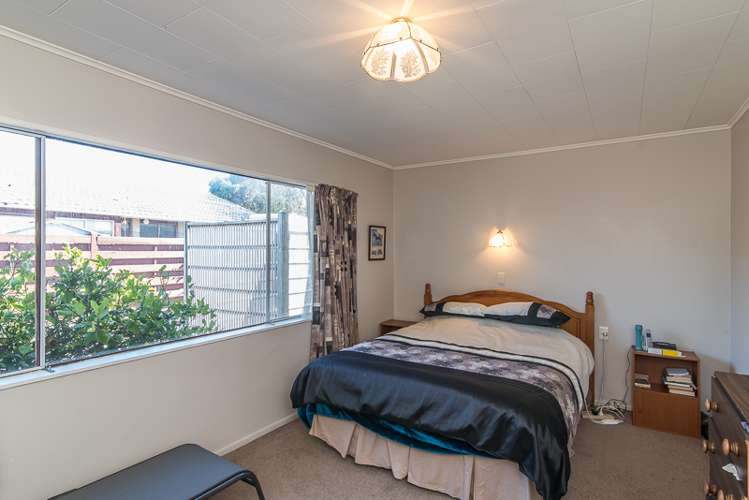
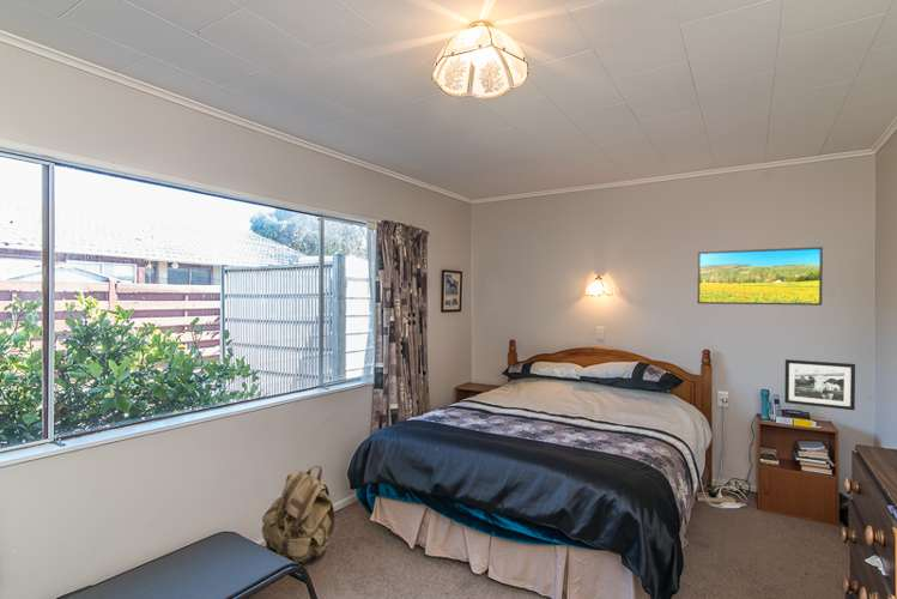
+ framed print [697,246,824,307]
+ backpack [261,465,335,564]
+ picture frame [783,358,856,411]
